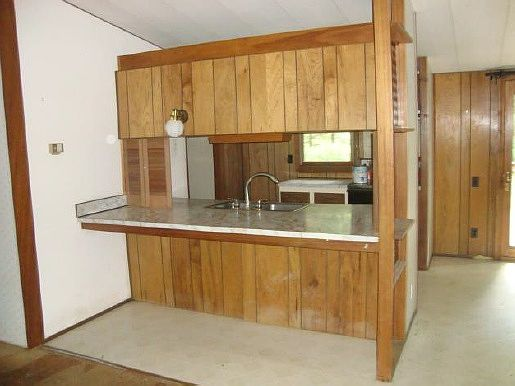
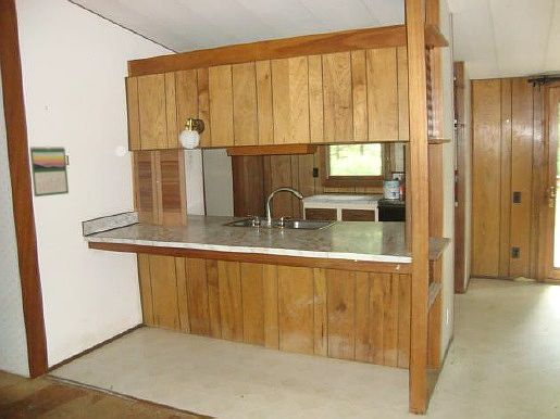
+ calendar [28,144,70,198]
